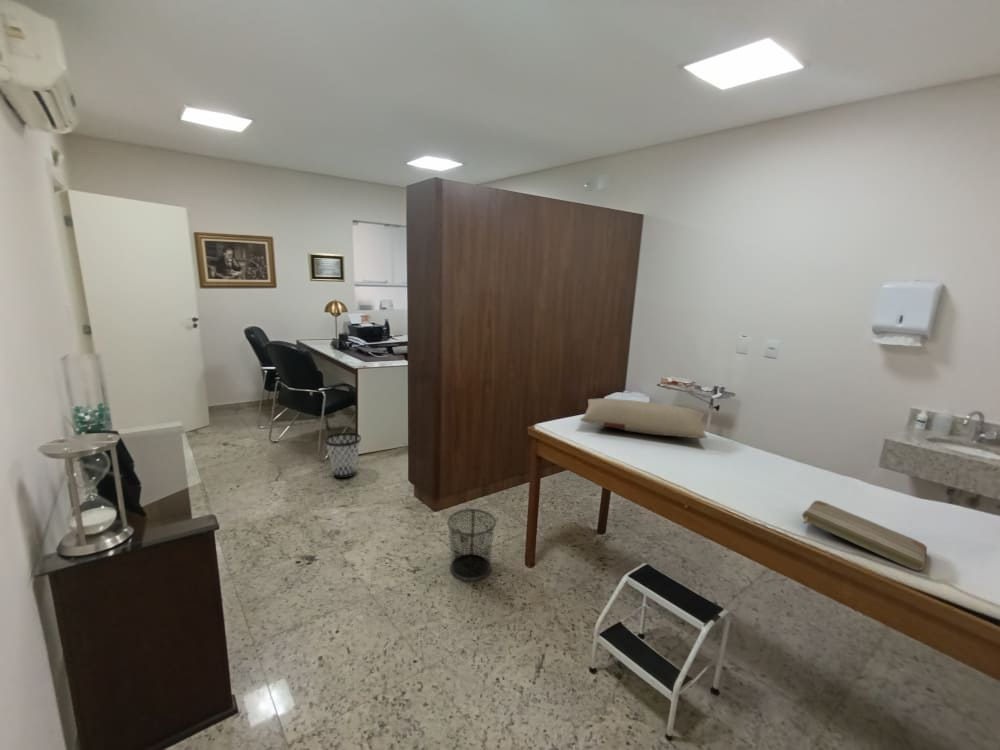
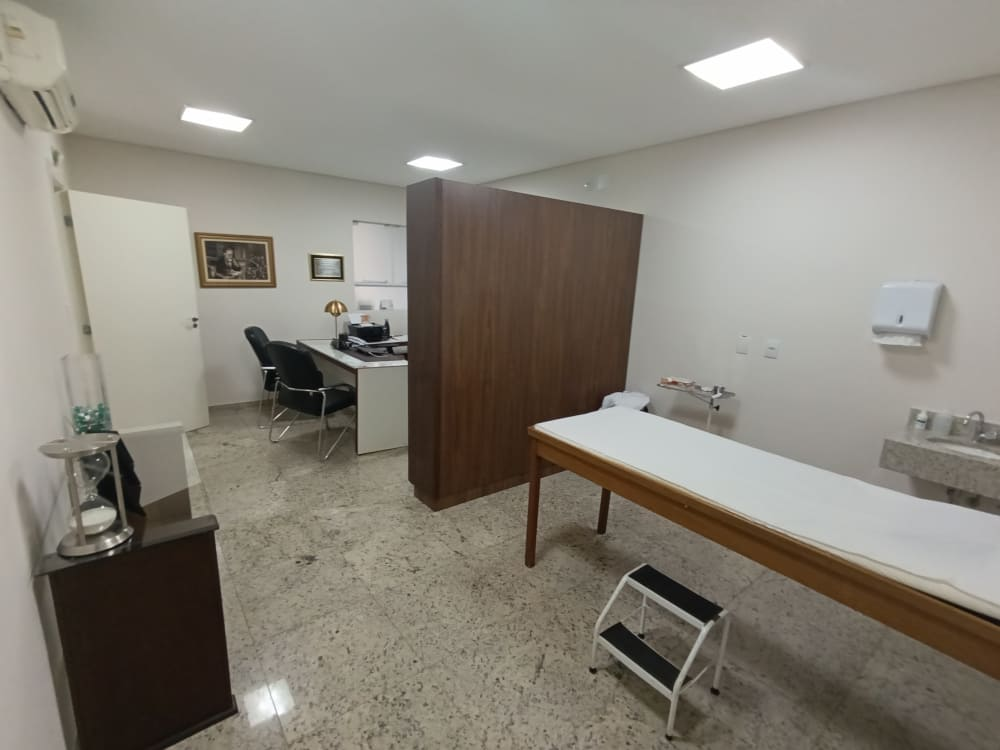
- clutch bag [801,500,928,571]
- pillow [579,397,708,439]
- waste bin [446,508,497,581]
- wastebasket [324,432,362,479]
